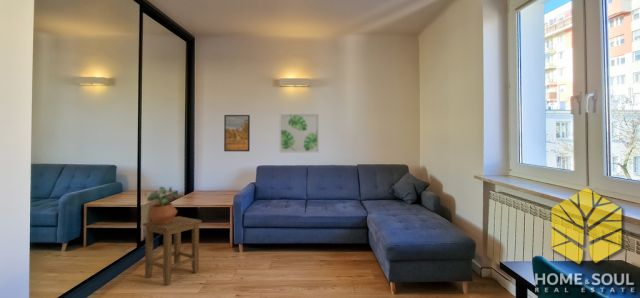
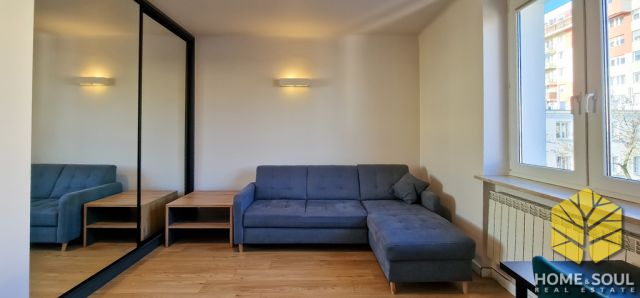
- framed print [223,114,251,152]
- wall art [279,113,320,154]
- stool [142,215,203,286]
- potted plant [144,186,181,225]
